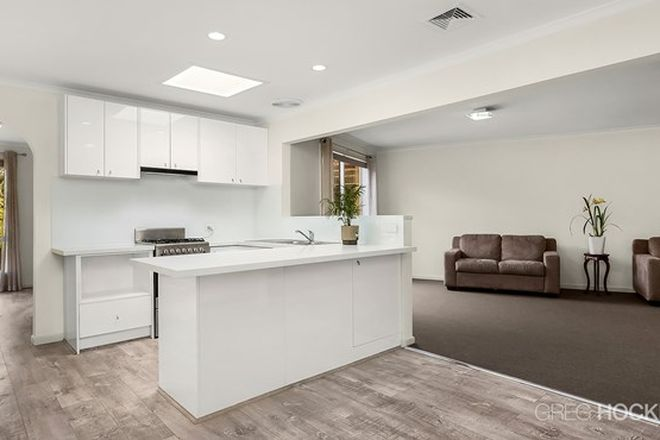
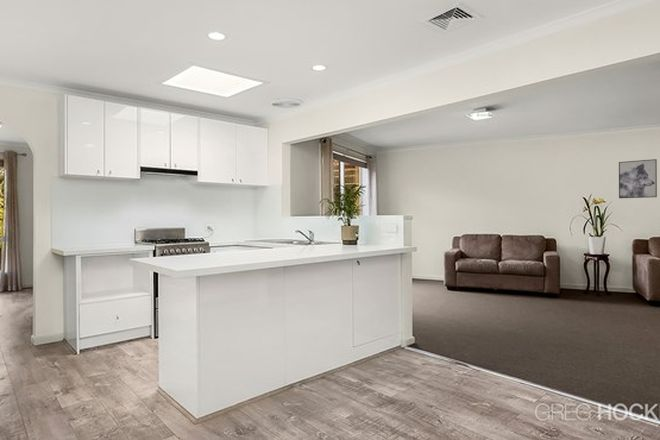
+ wall art [618,158,658,199]
